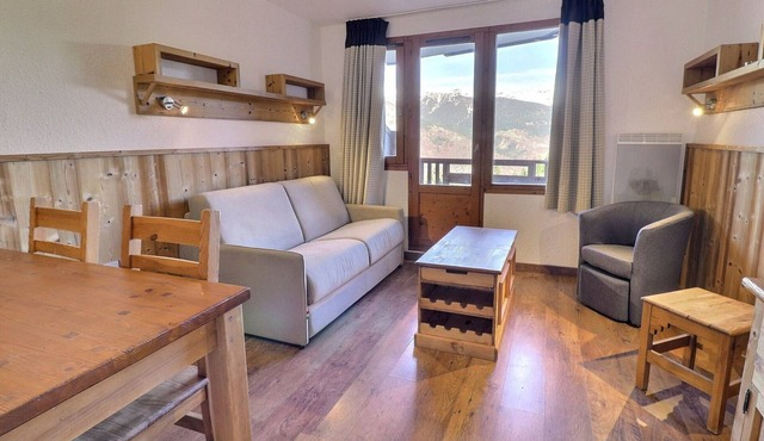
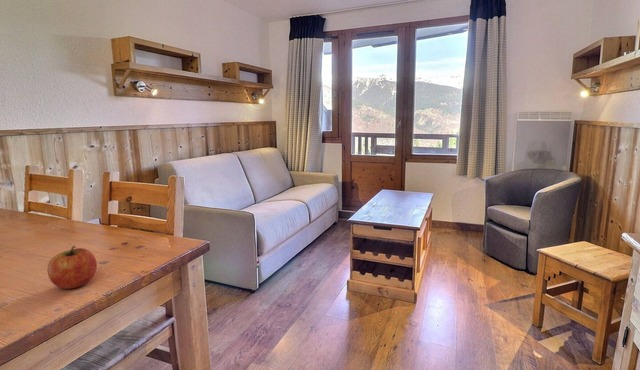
+ fruit [46,245,98,290]
